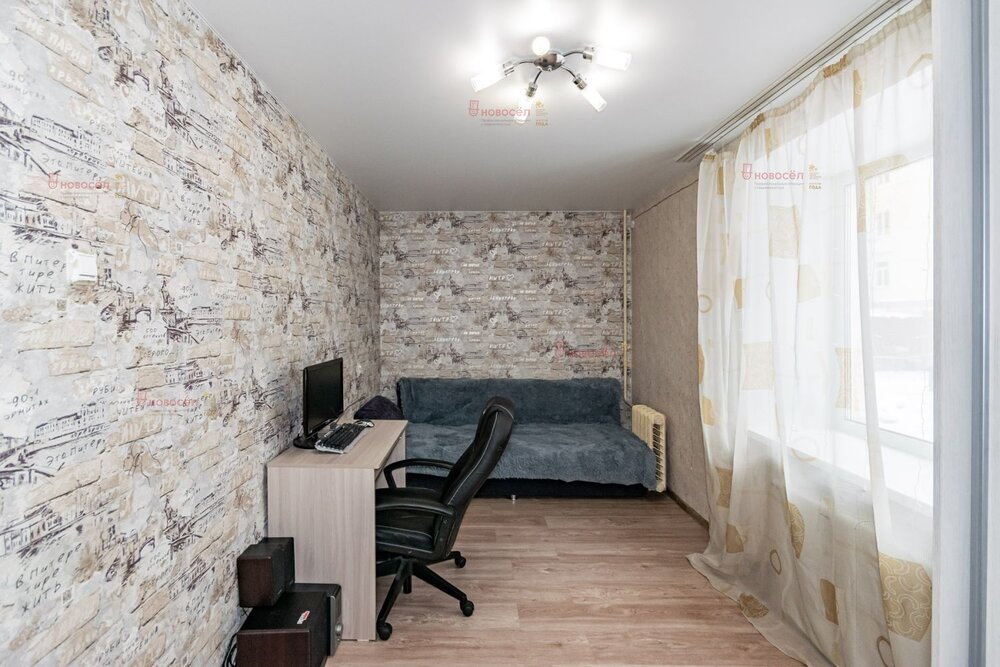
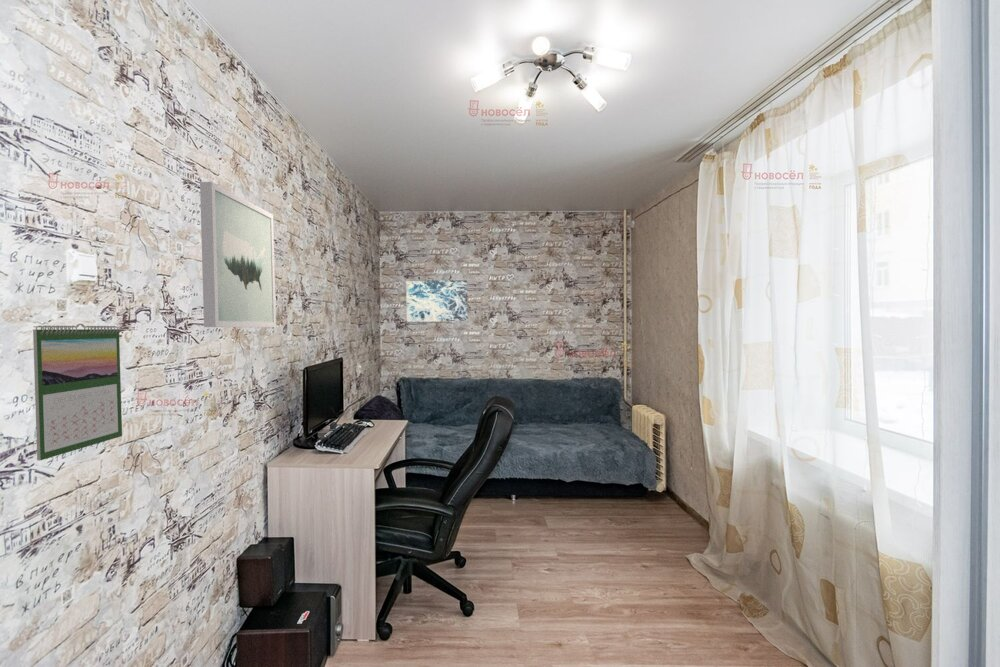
+ wall art [405,279,469,323]
+ calendar [32,323,123,462]
+ wall art [199,181,277,328]
